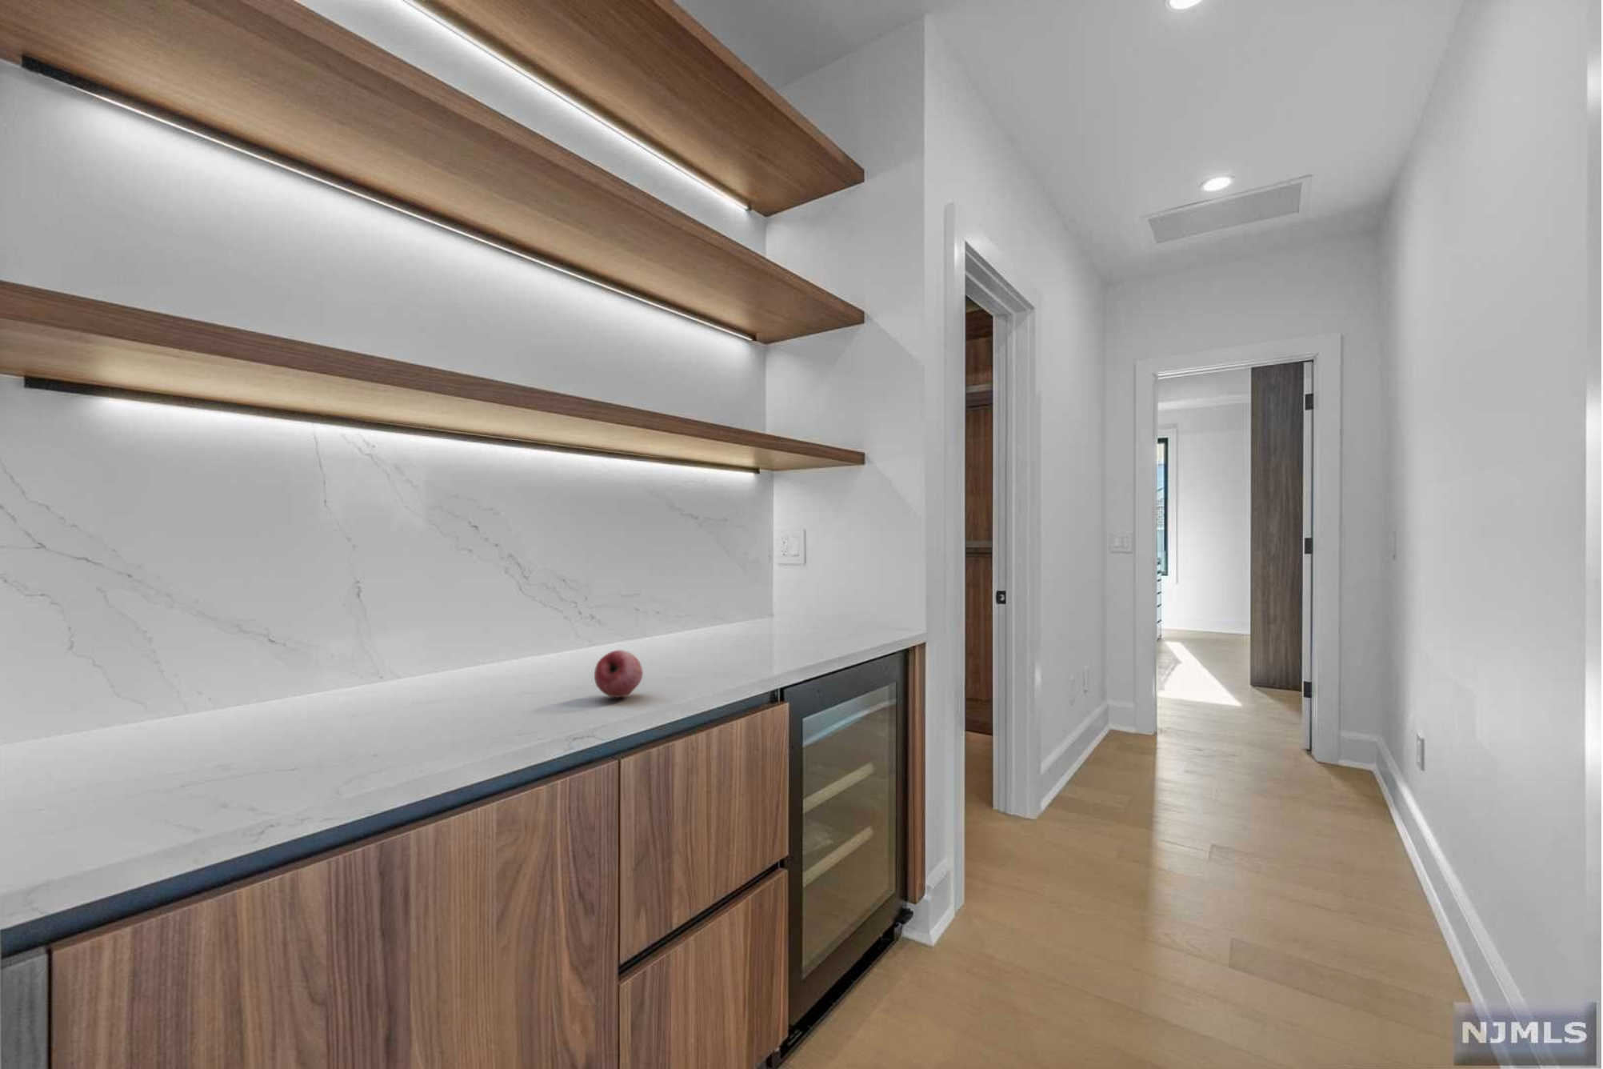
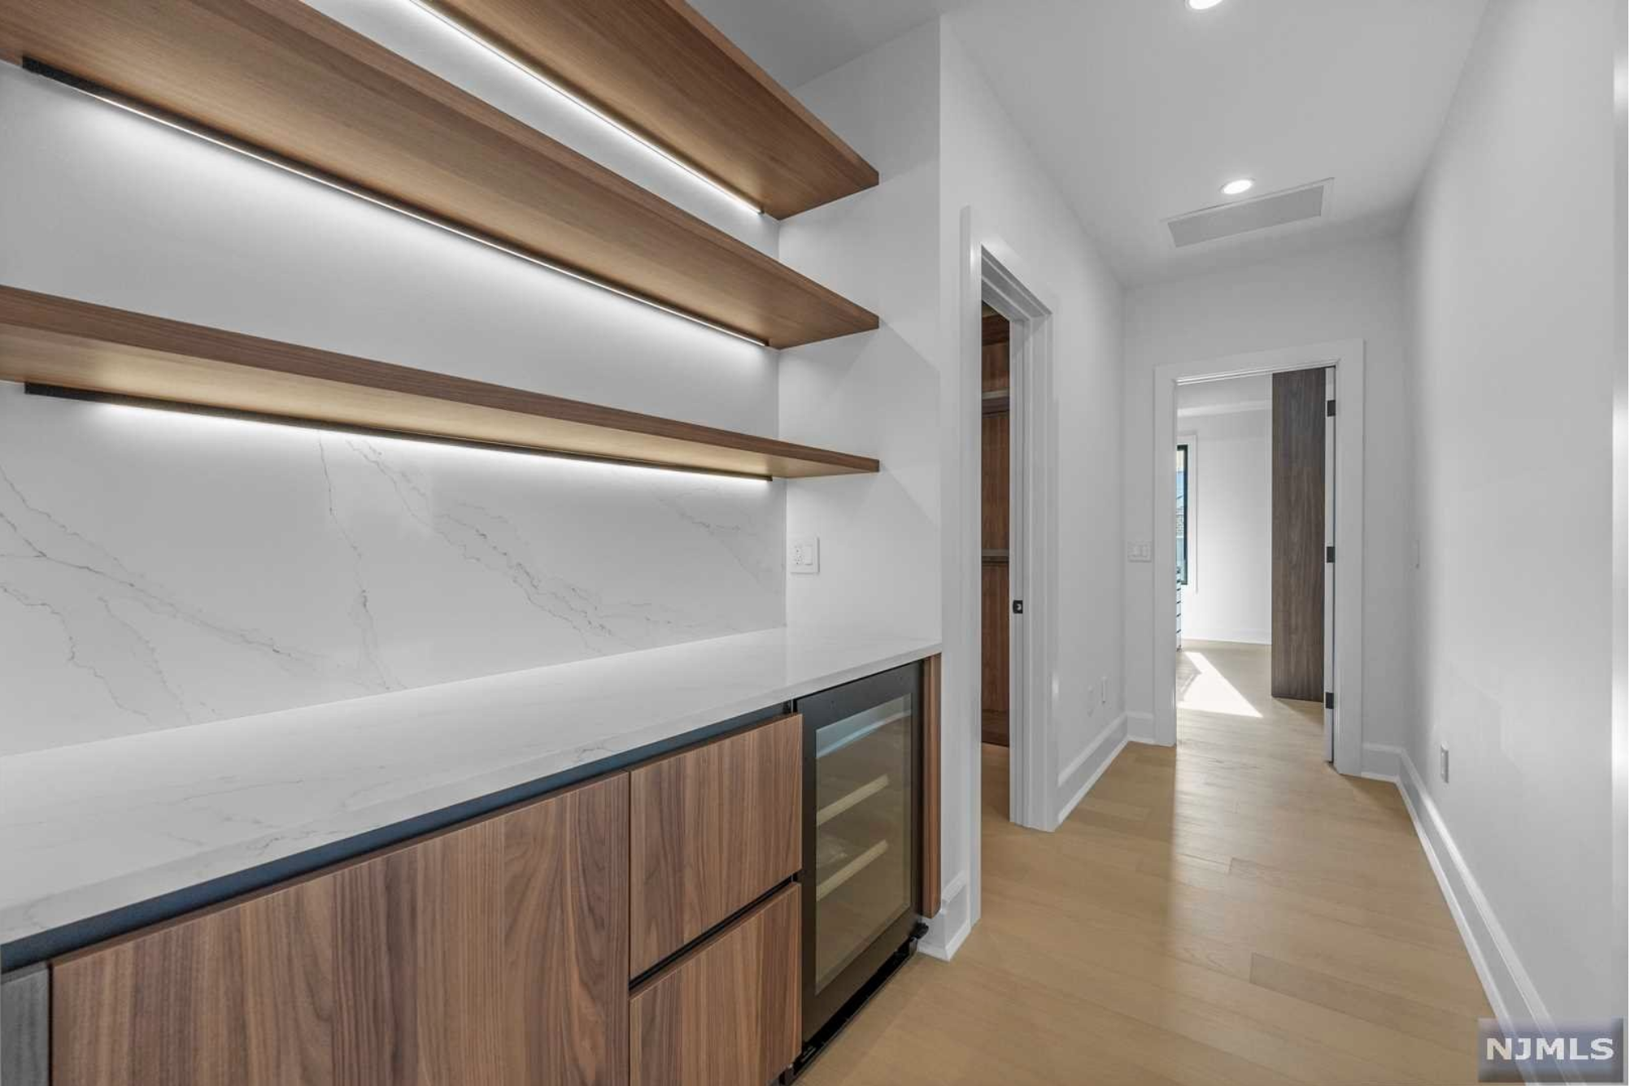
- fruit [594,650,644,698]
